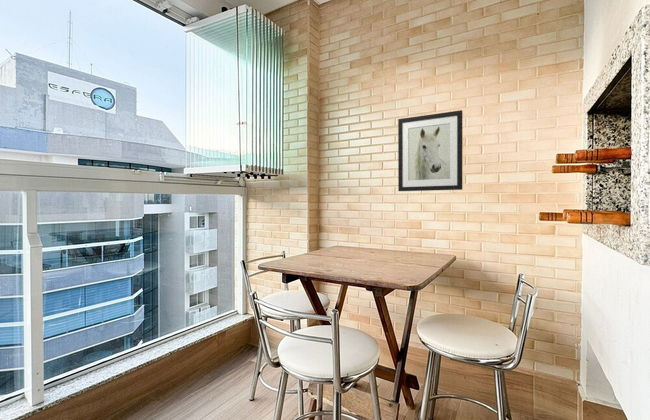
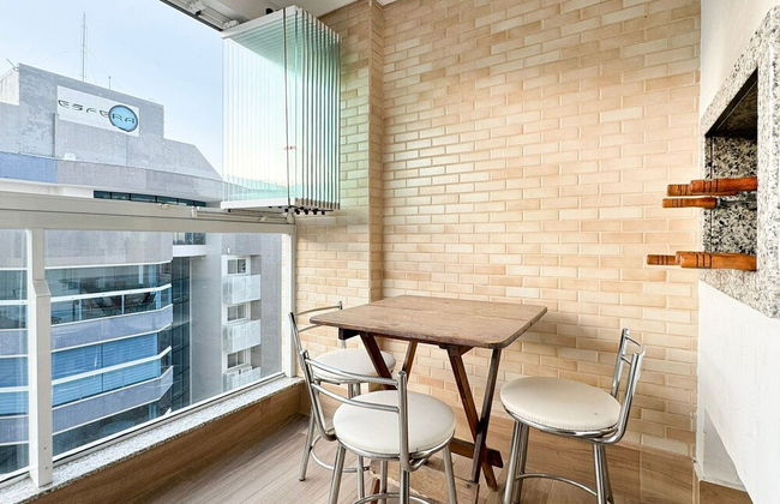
- wall art [397,109,463,192]
